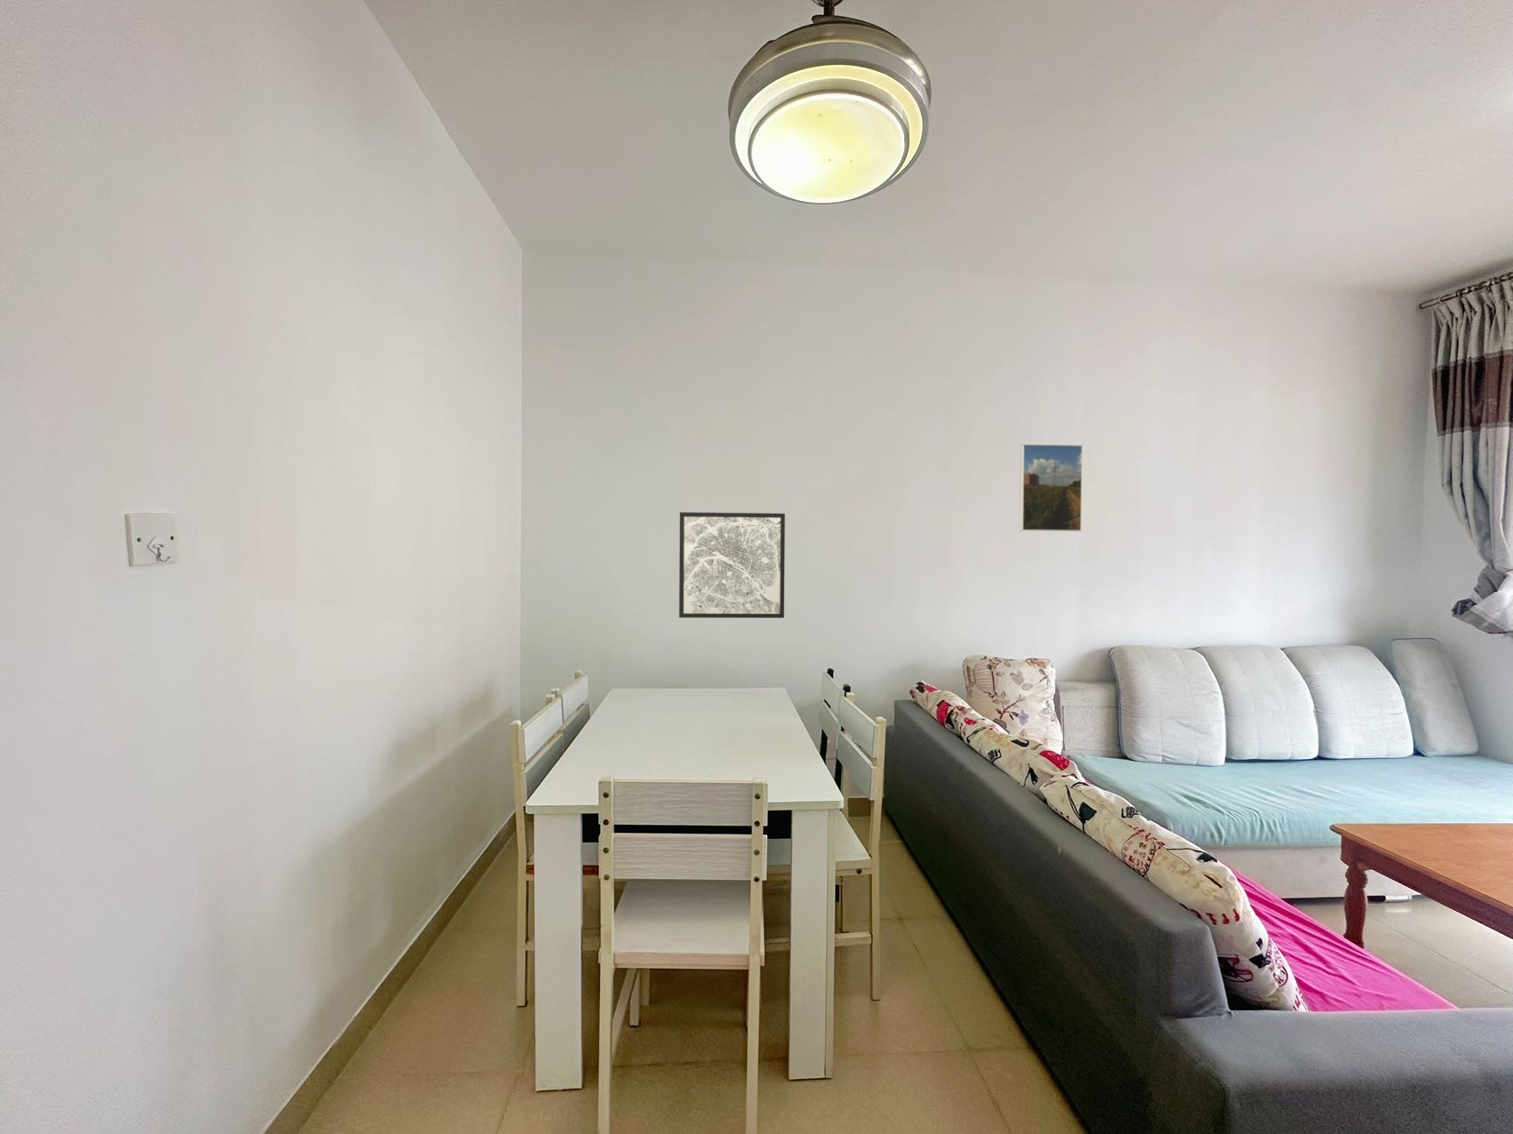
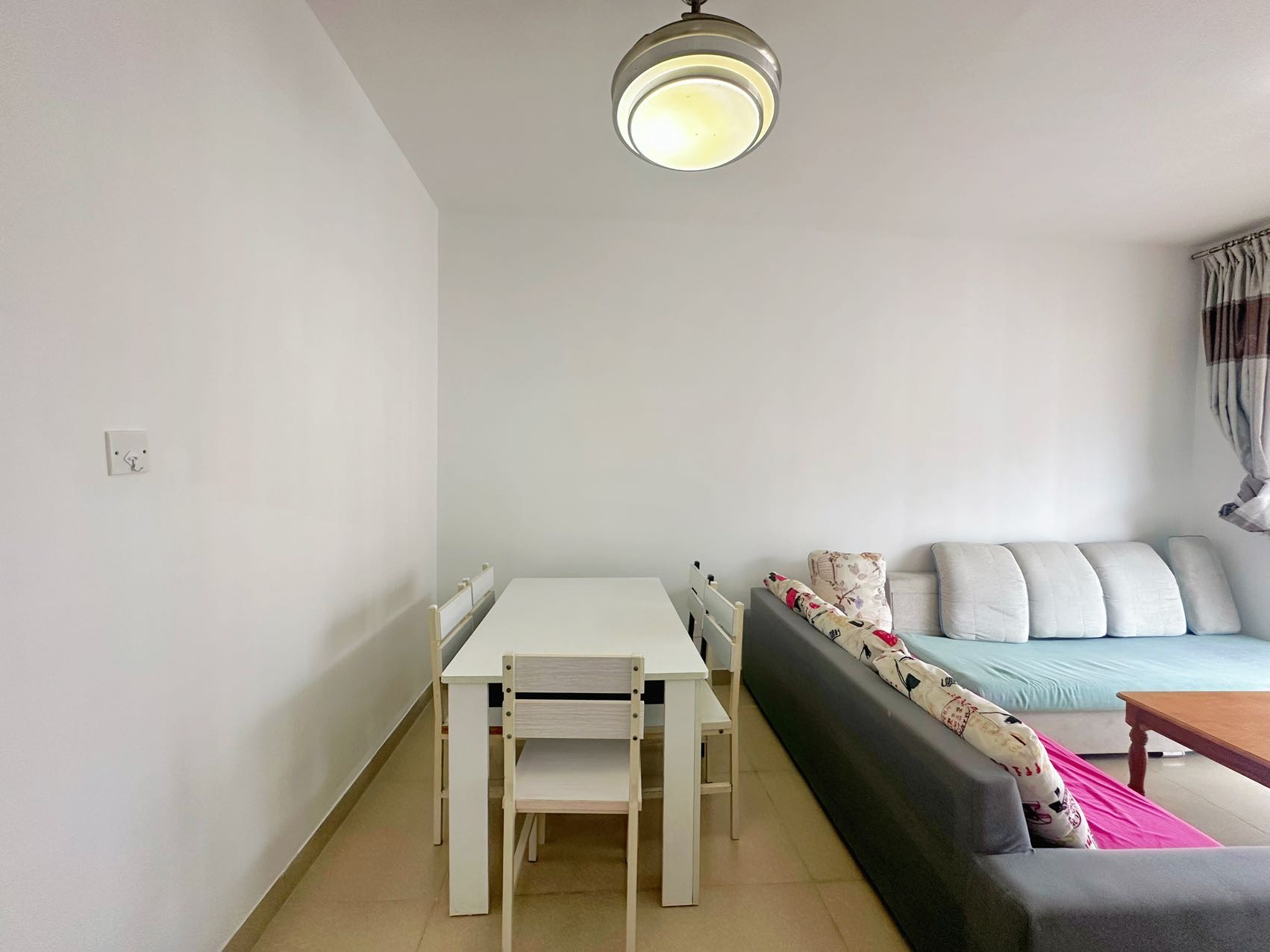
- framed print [1019,443,1084,532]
- wall art [678,511,786,618]
